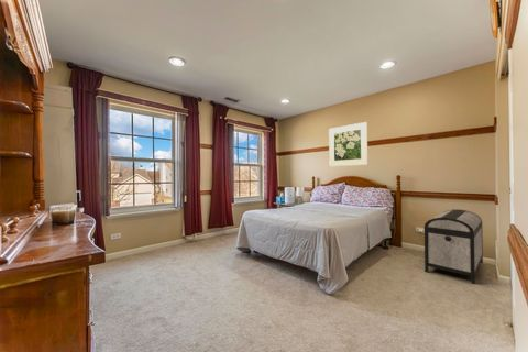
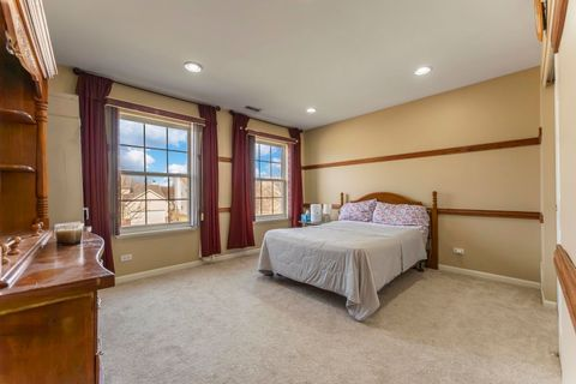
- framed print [328,121,369,167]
- storage chest [424,209,484,285]
